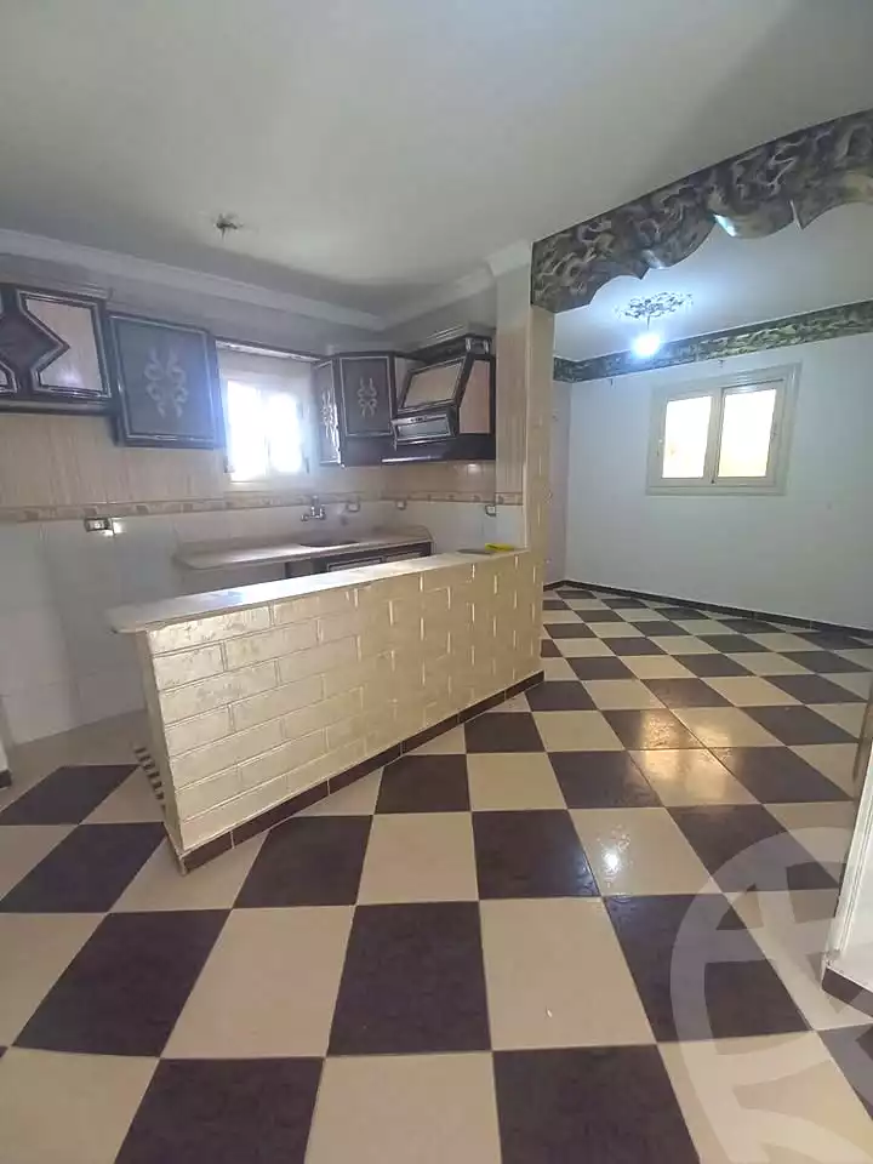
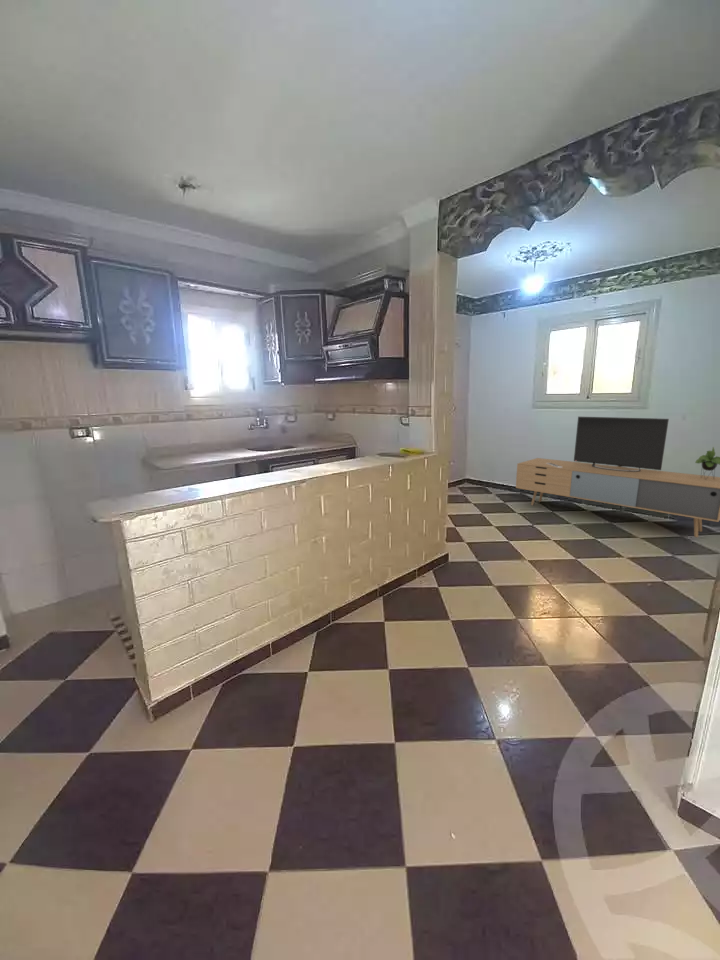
+ media console [515,416,720,538]
